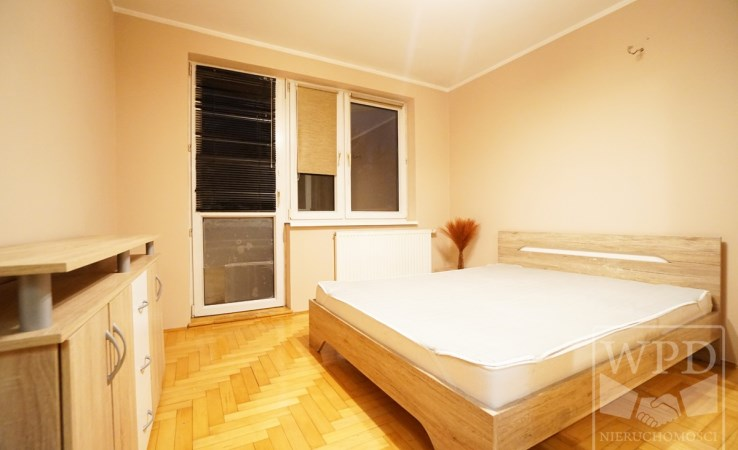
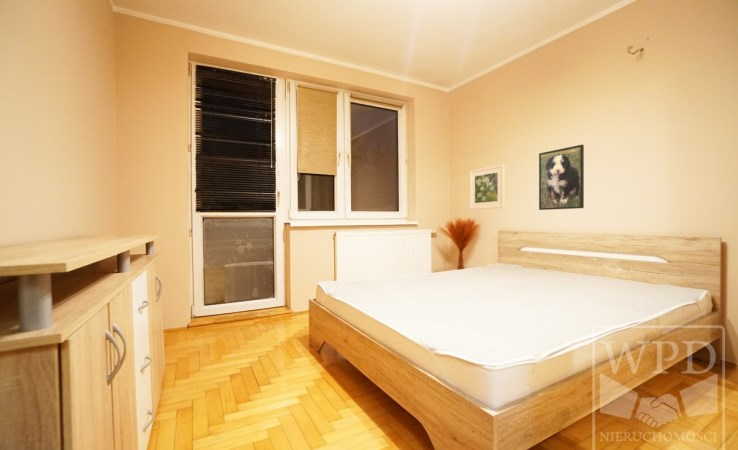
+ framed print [469,163,506,211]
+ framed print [538,144,585,211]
